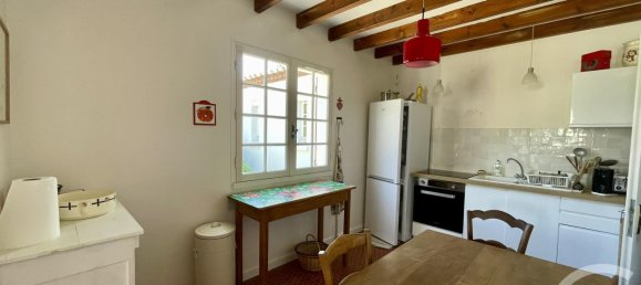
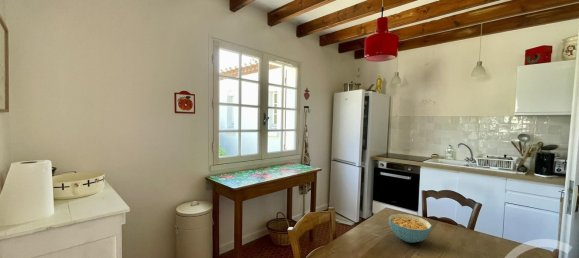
+ cereal bowl [388,213,433,244]
